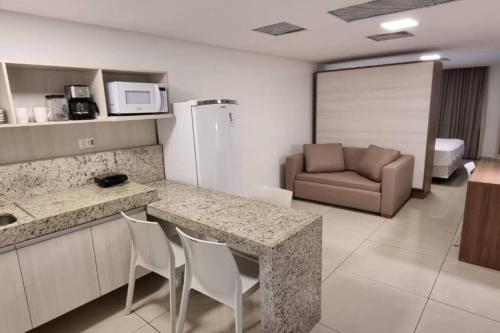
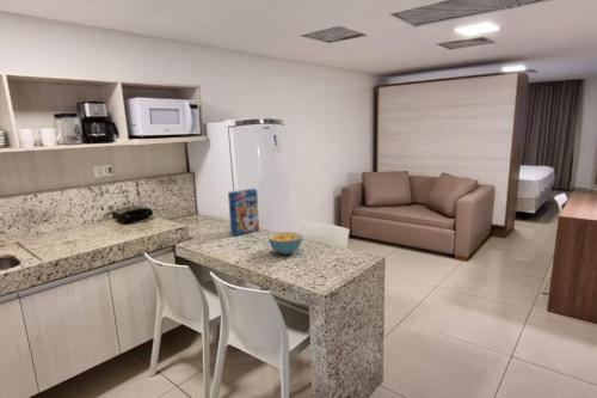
+ cereal bowl [267,231,303,256]
+ cereal box [227,188,260,237]
